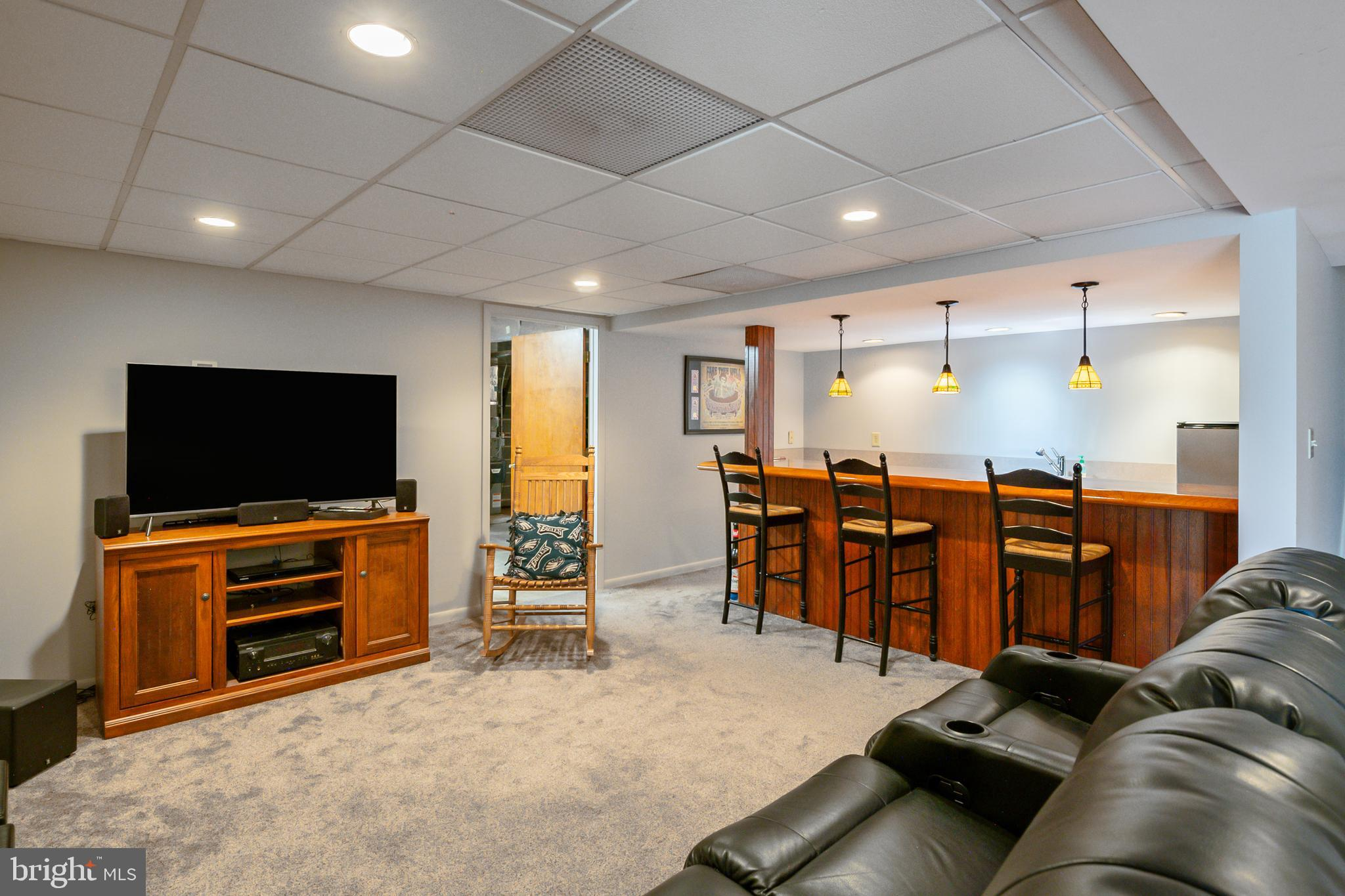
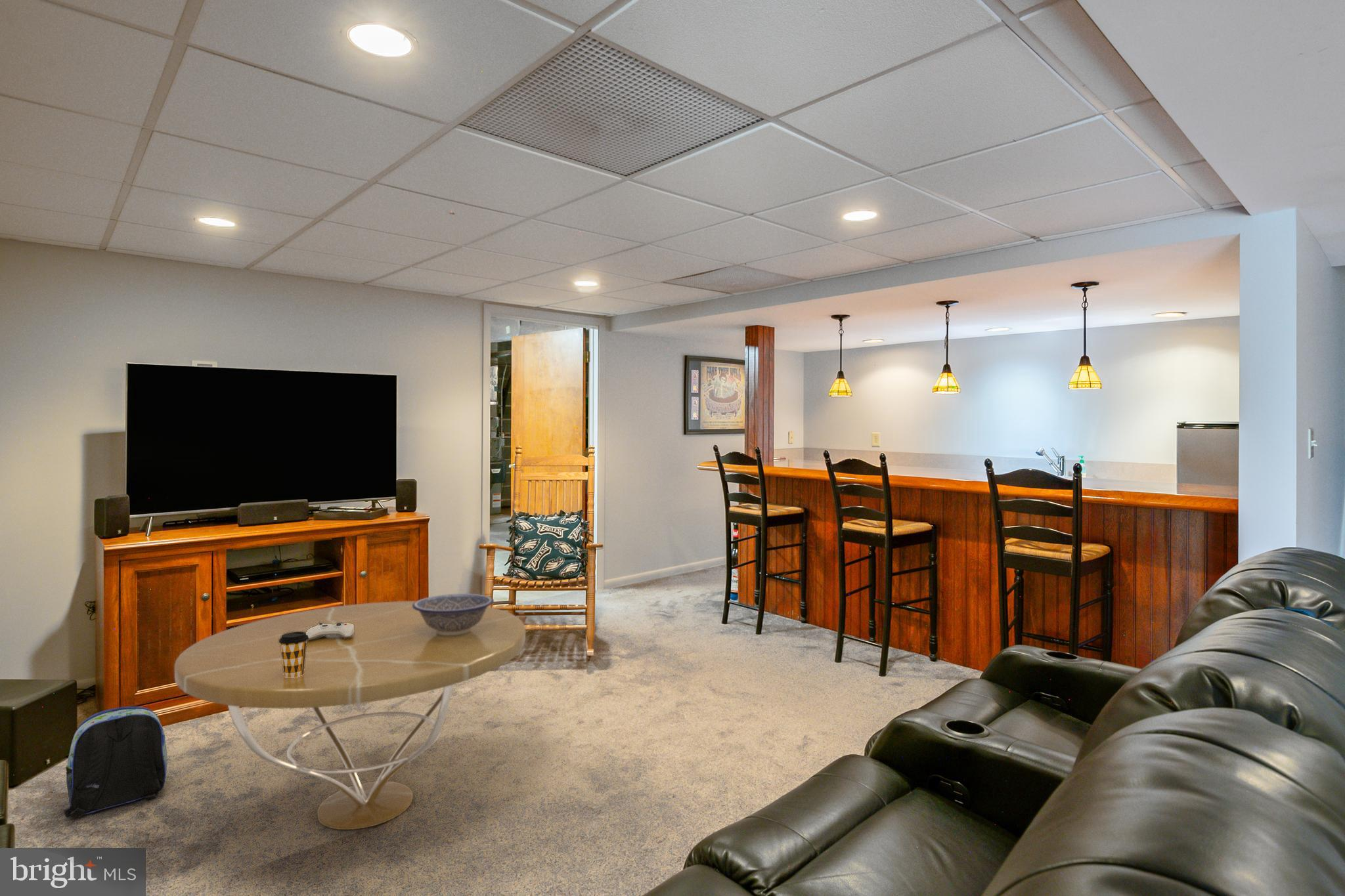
+ decorative bowl [412,593,495,635]
+ coffee table [174,601,526,830]
+ coffee cup [278,631,309,678]
+ backpack [64,706,168,819]
+ game controller [306,622,354,640]
